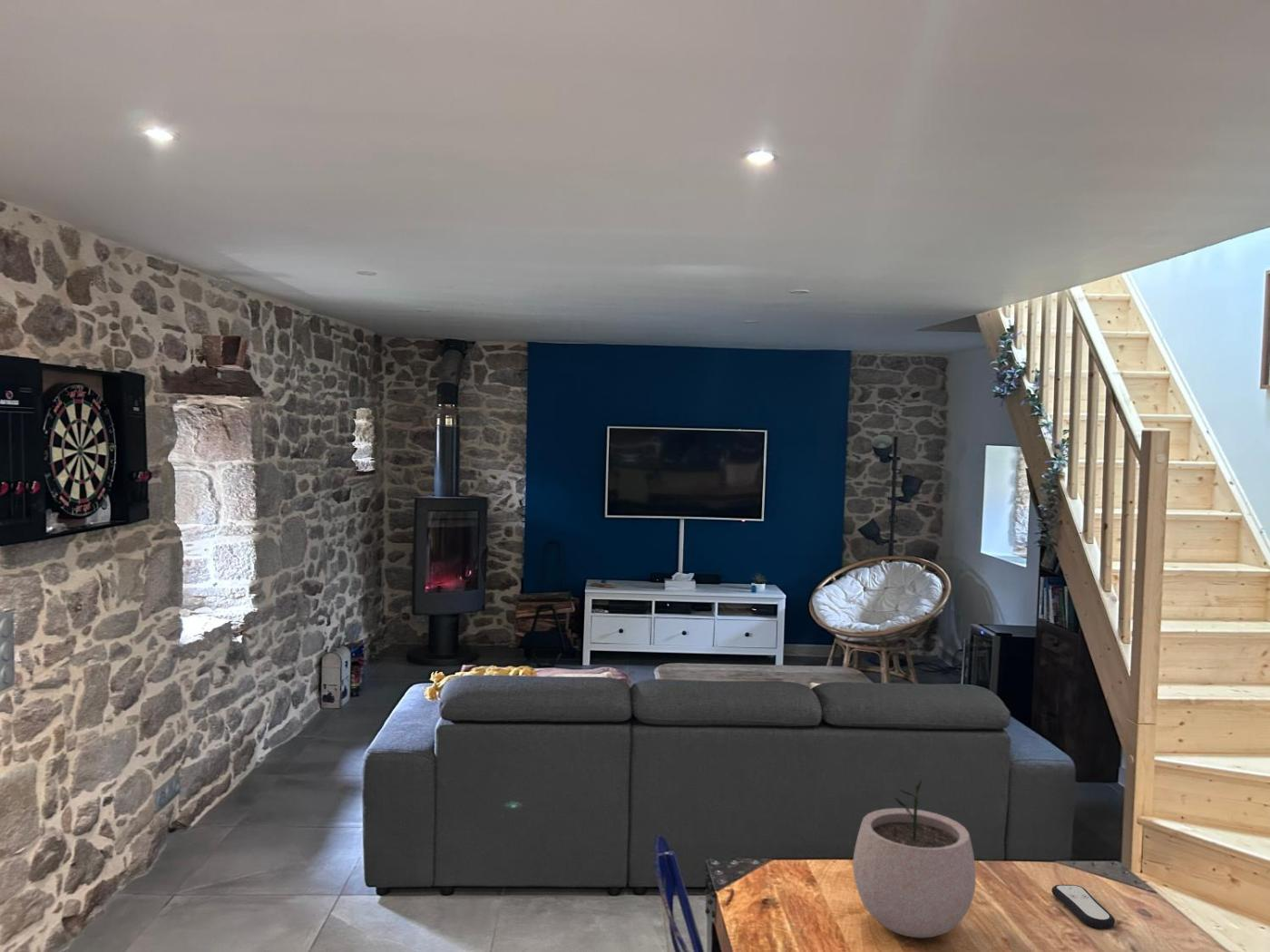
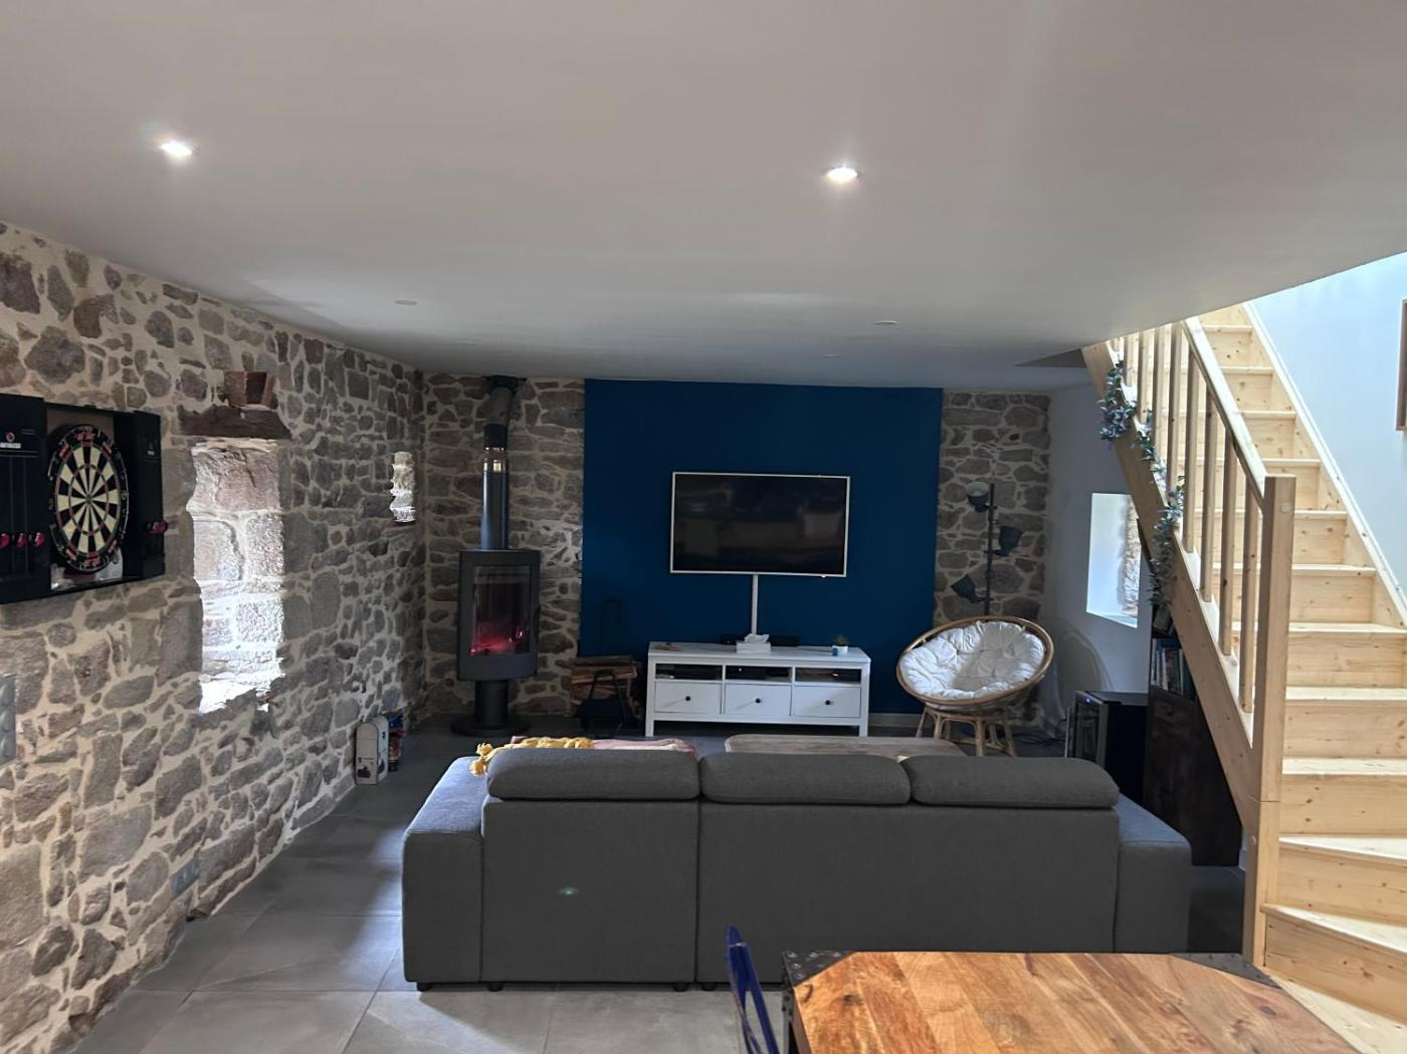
- remote control [1050,884,1116,929]
- plant pot [852,780,977,938]
